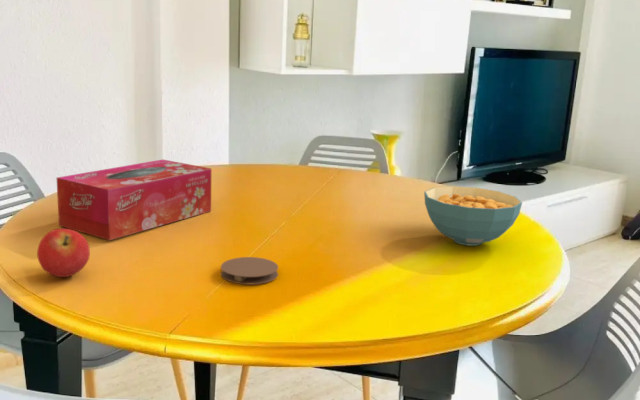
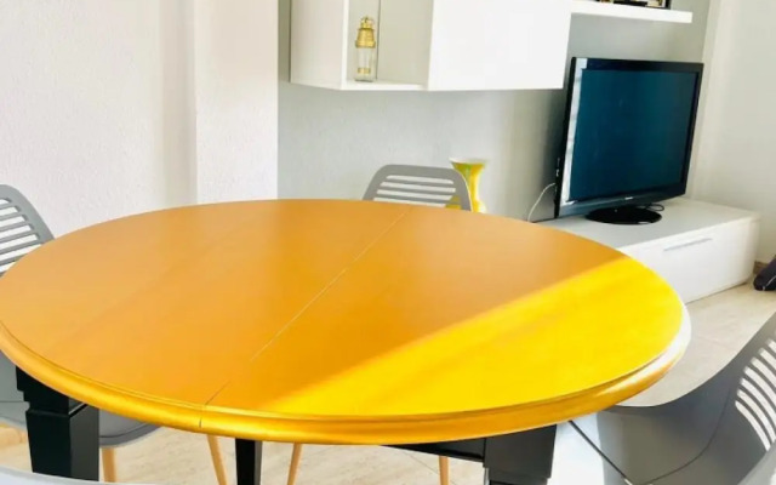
- coaster [220,256,279,285]
- cereal bowl [423,185,523,247]
- fruit [36,228,91,278]
- tissue box [56,159,212,241]
